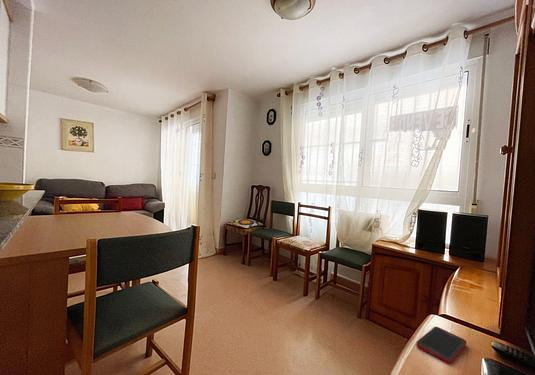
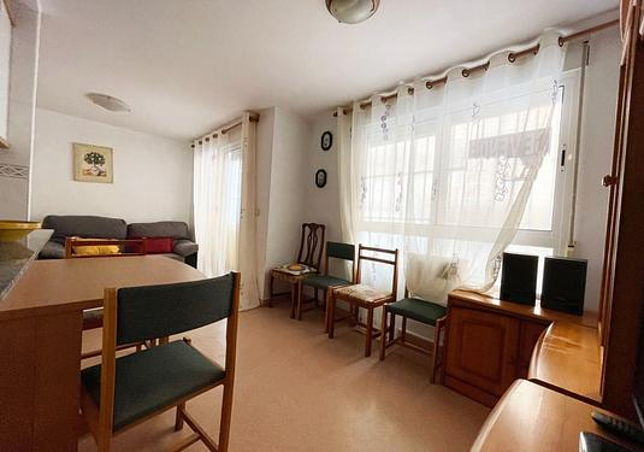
- cell phone [415,326,467,365]
